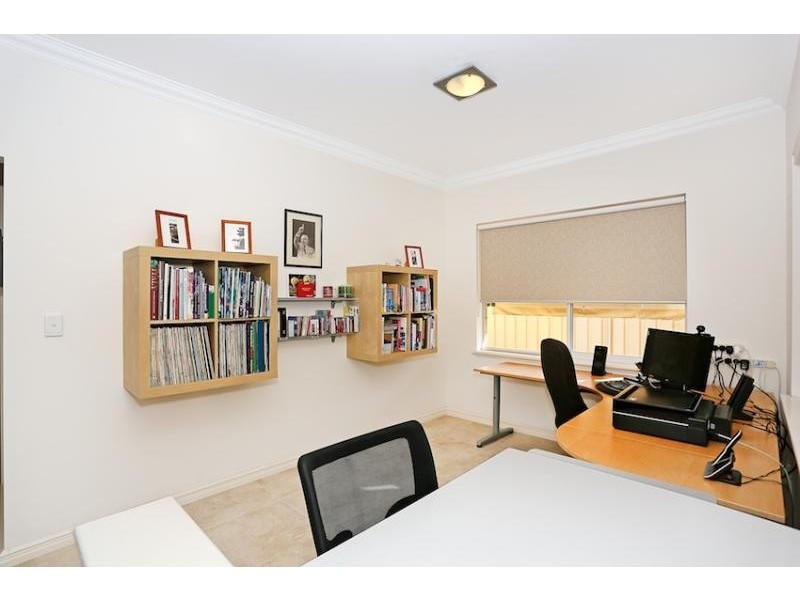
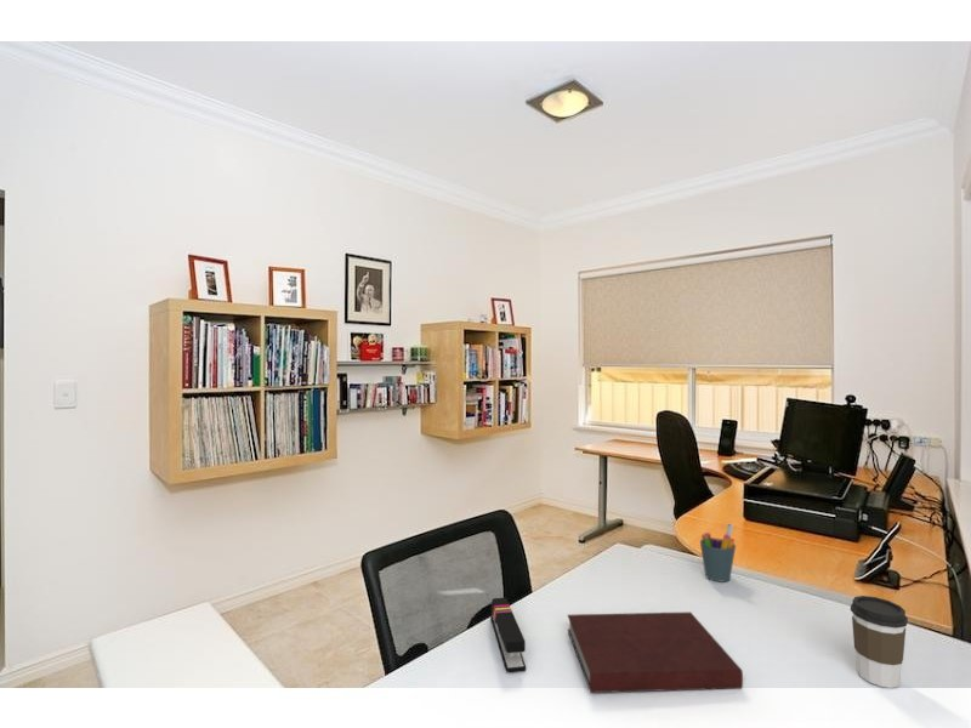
+ notebook [567,612,744,694]
+ stapler [489,597,527,673]
+ coffee cup [850,595,909,689]
+ pen holder [699,522,737,584]
